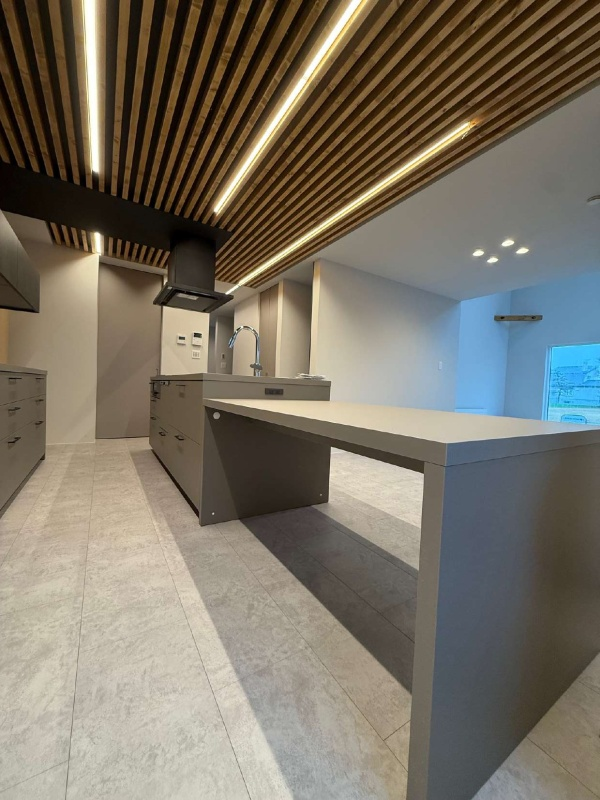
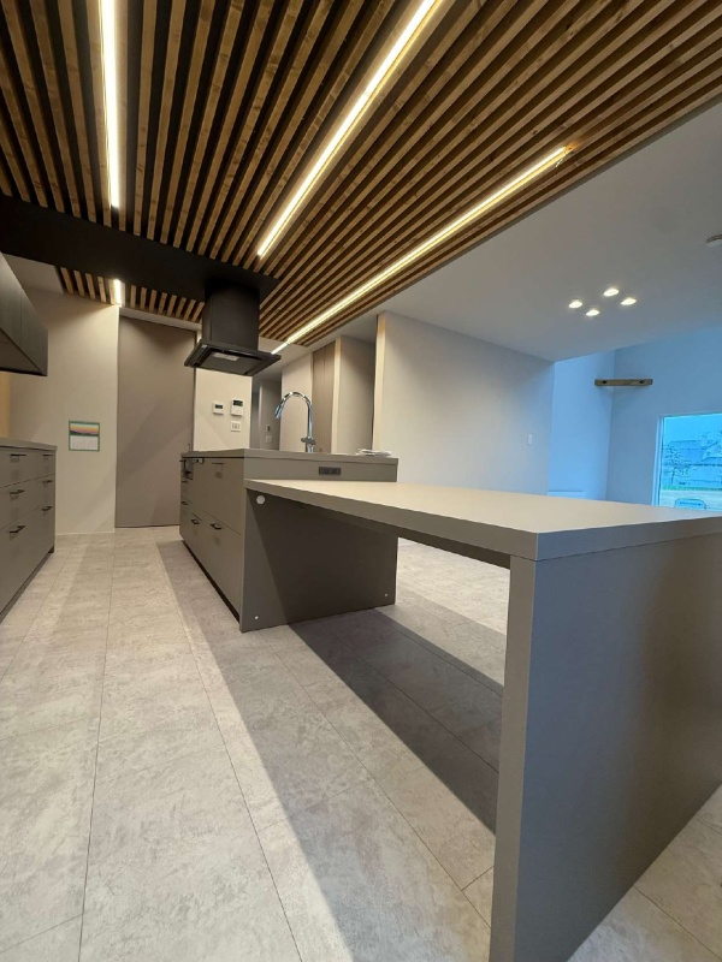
+ calendar [67,418,101,452]
